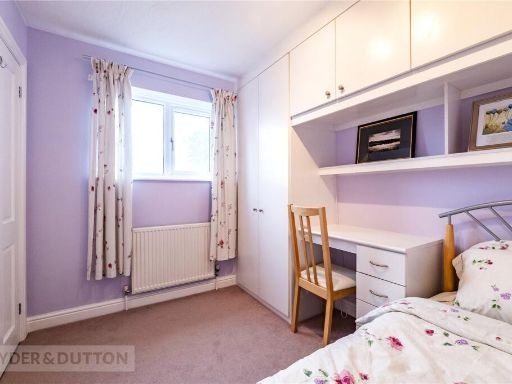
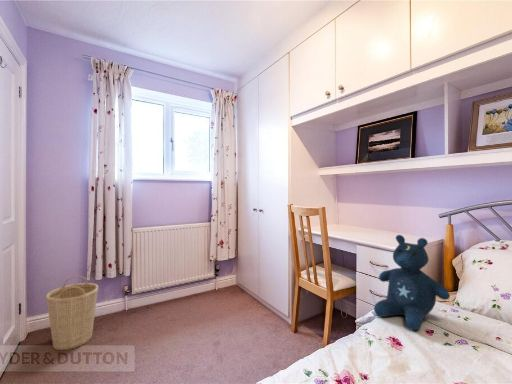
+ stuffed bear [373,234,451,331]
+ basket [45,275,99,351]
